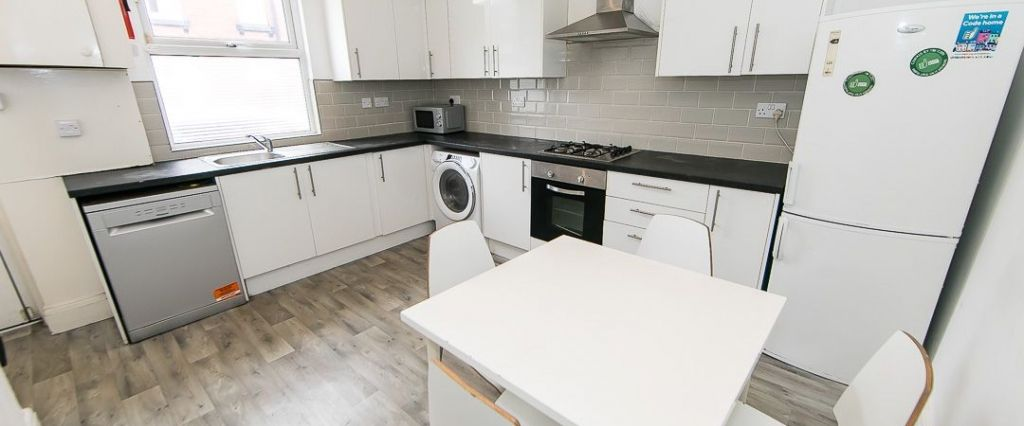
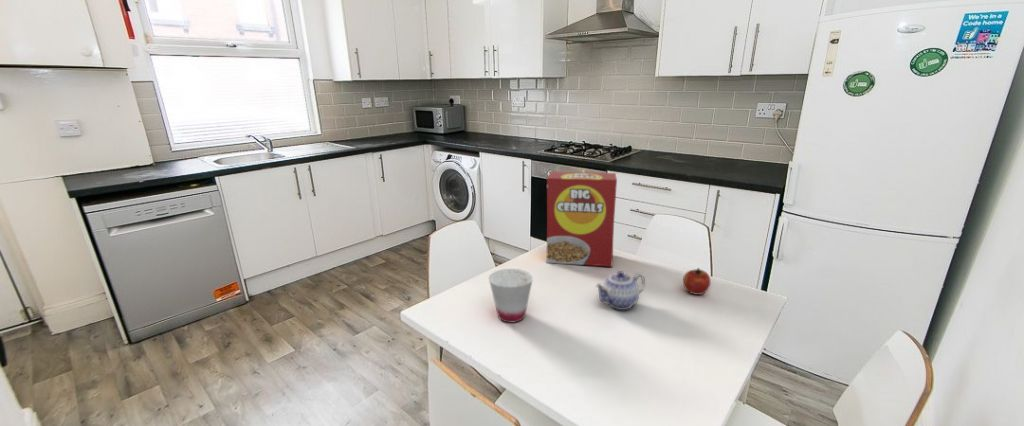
+ cup [488,268,534,323]
+ fruit [682,267,712,296]
+ teapot [594,270,646,311]
+ cereal box [545,171,618,268]
